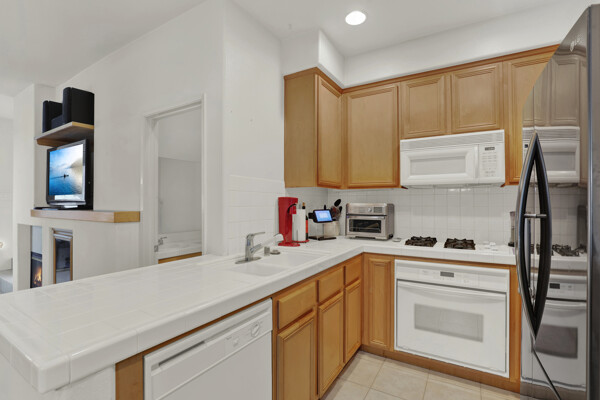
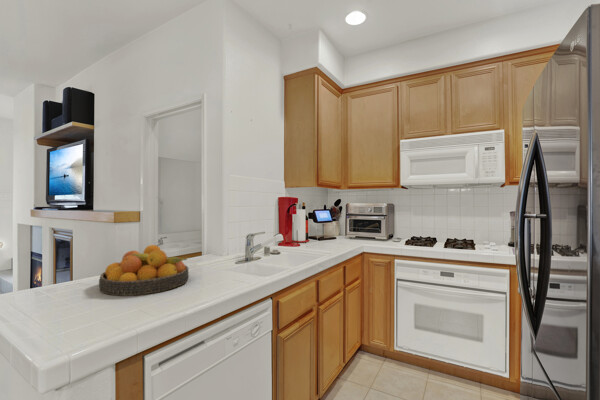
+ fruit bowl [98,244,190,297]
